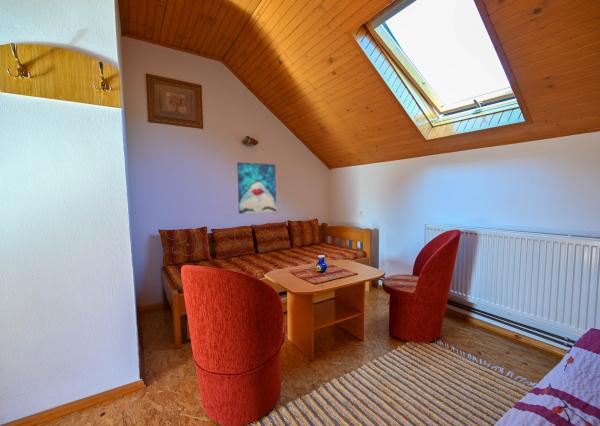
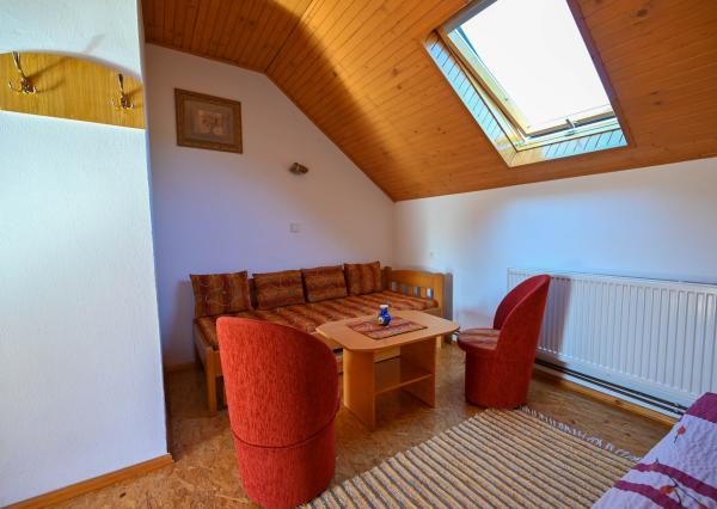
- wall art [236,161,277,215]
